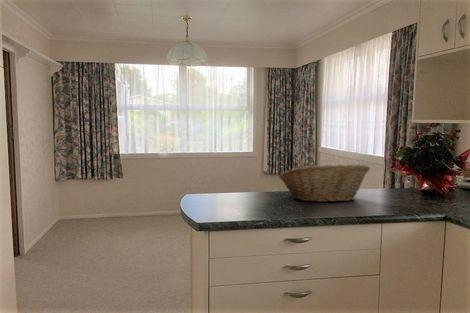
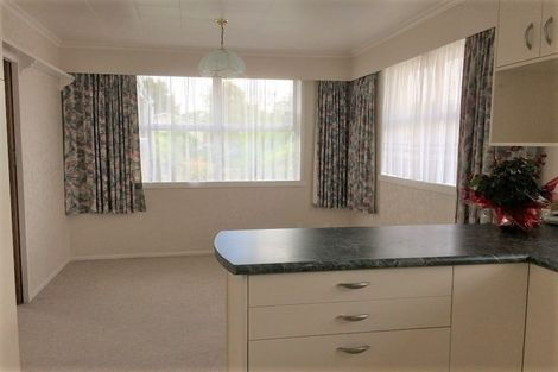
- fruit basket [278,164,371,203]
